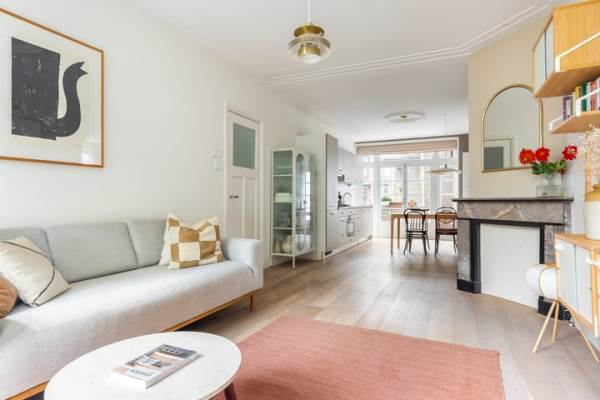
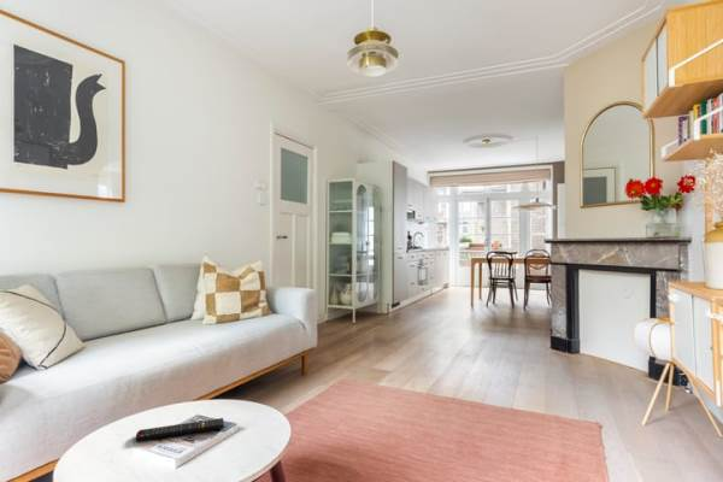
+ remote control [135,417,225,441]
